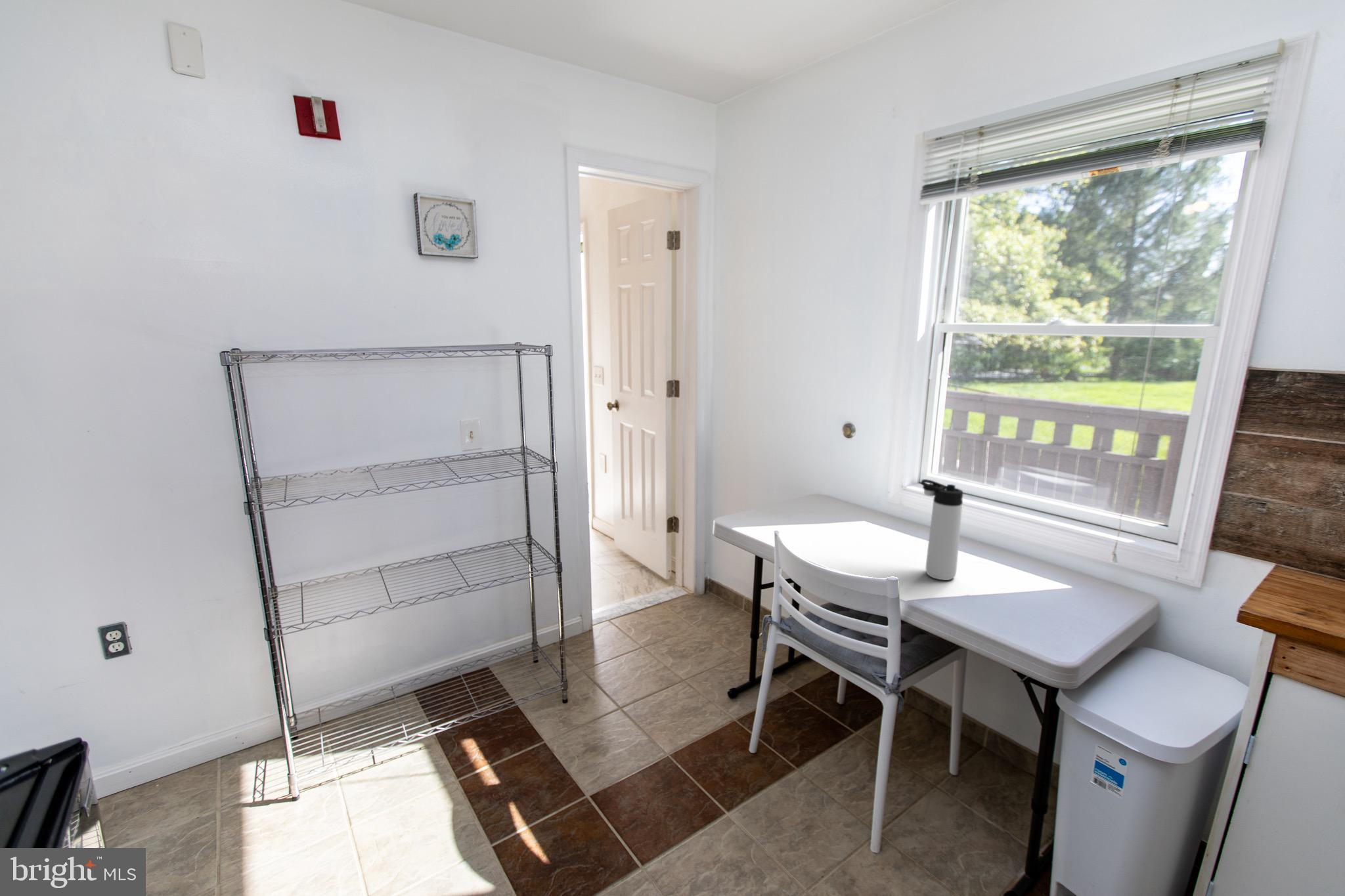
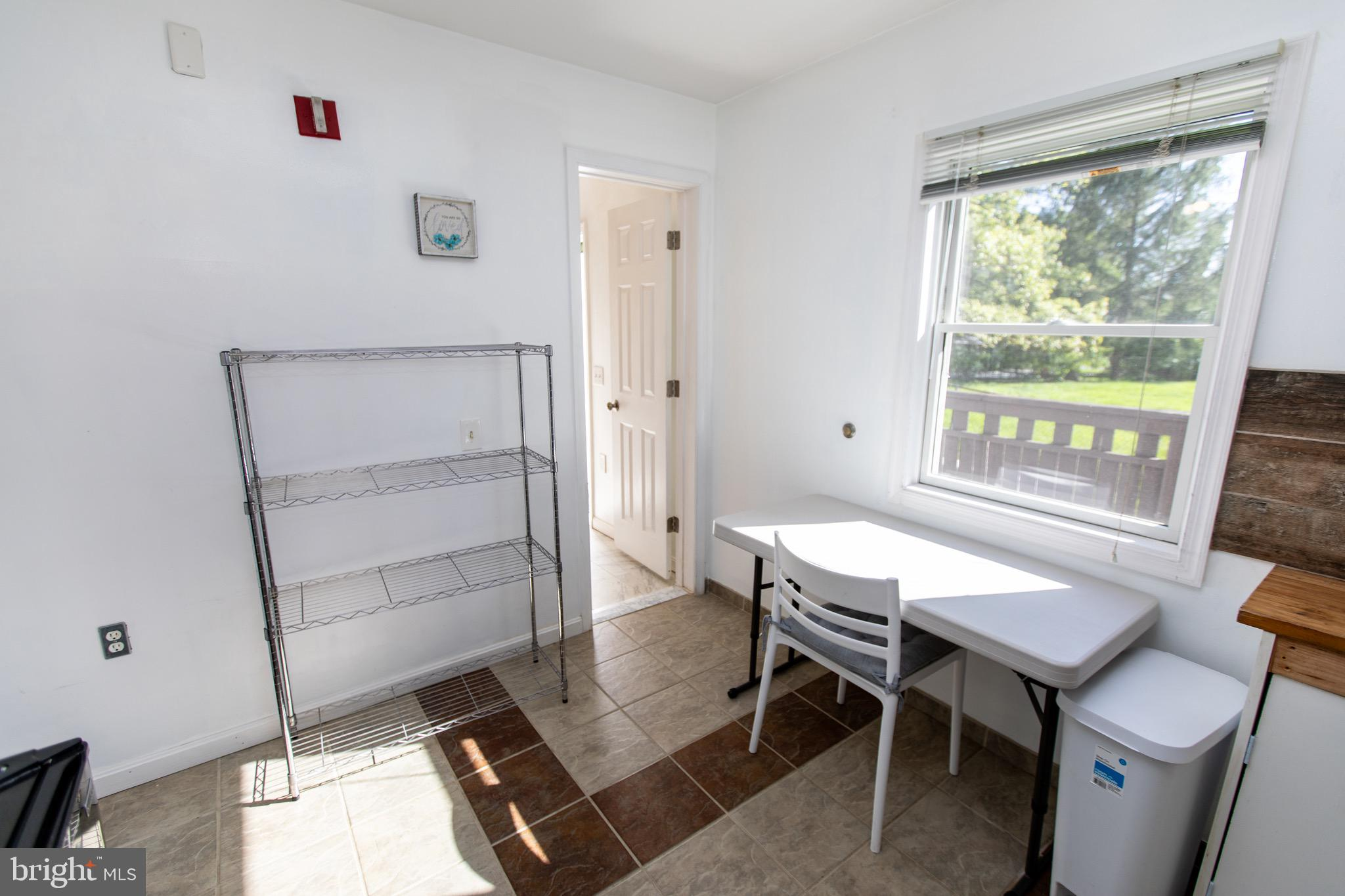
- thermos bottle [920,479,964,581]
